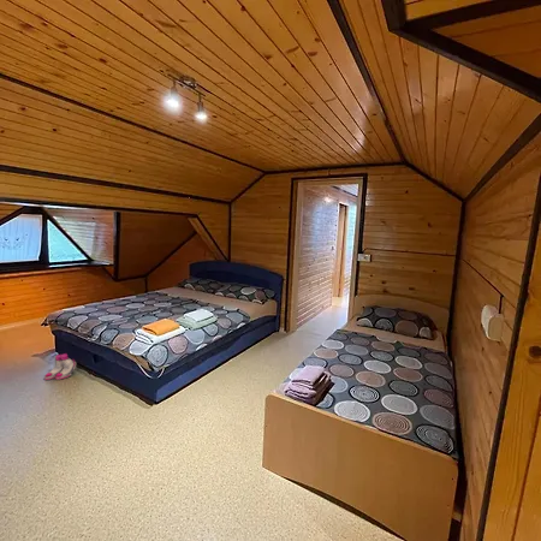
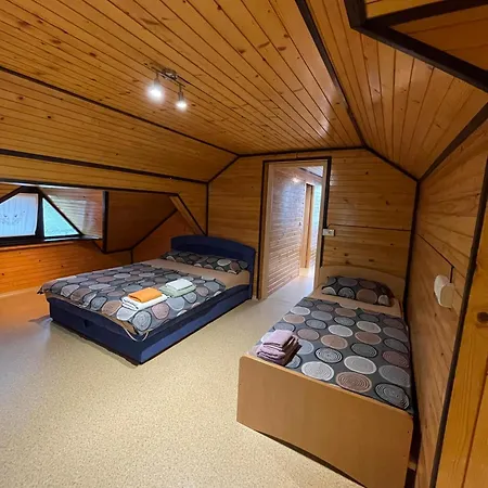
- boots [43,352,77,381]
